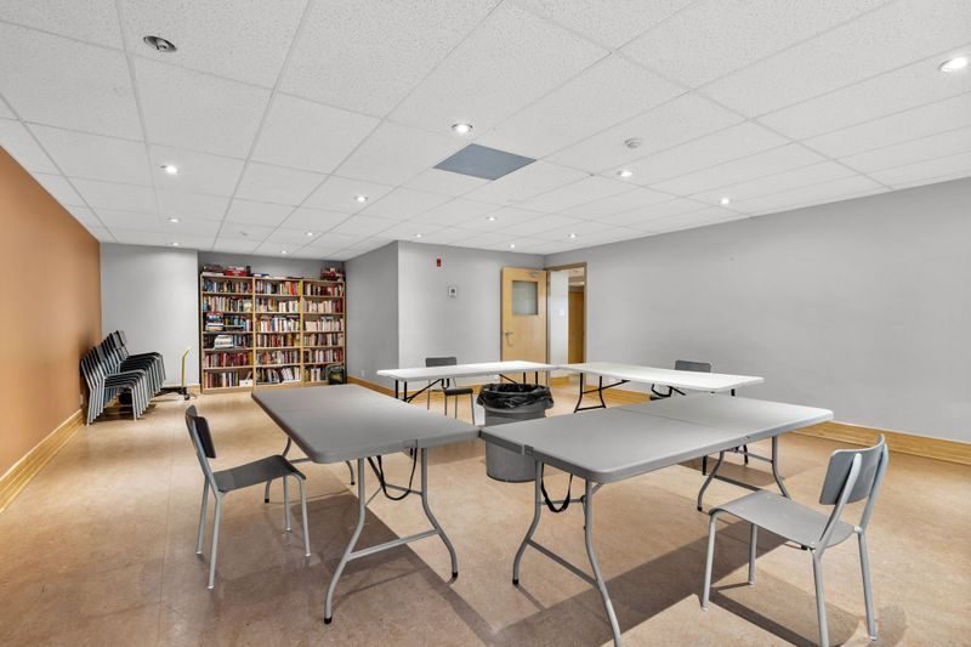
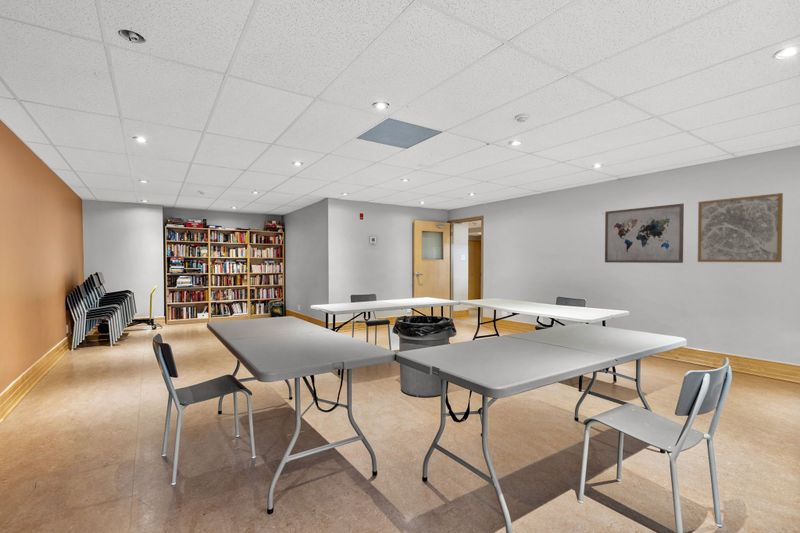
+ wall art [604,203,685,264]
+ wall art [697,192,784,263]
